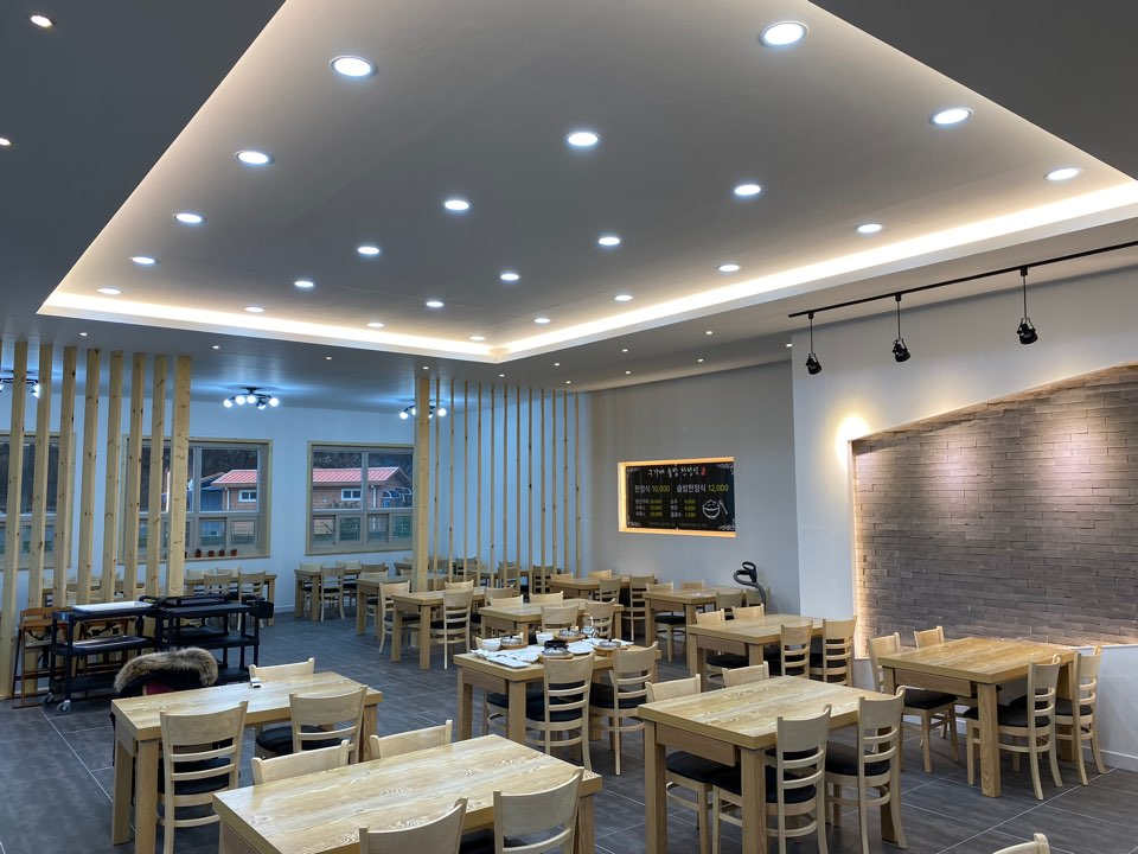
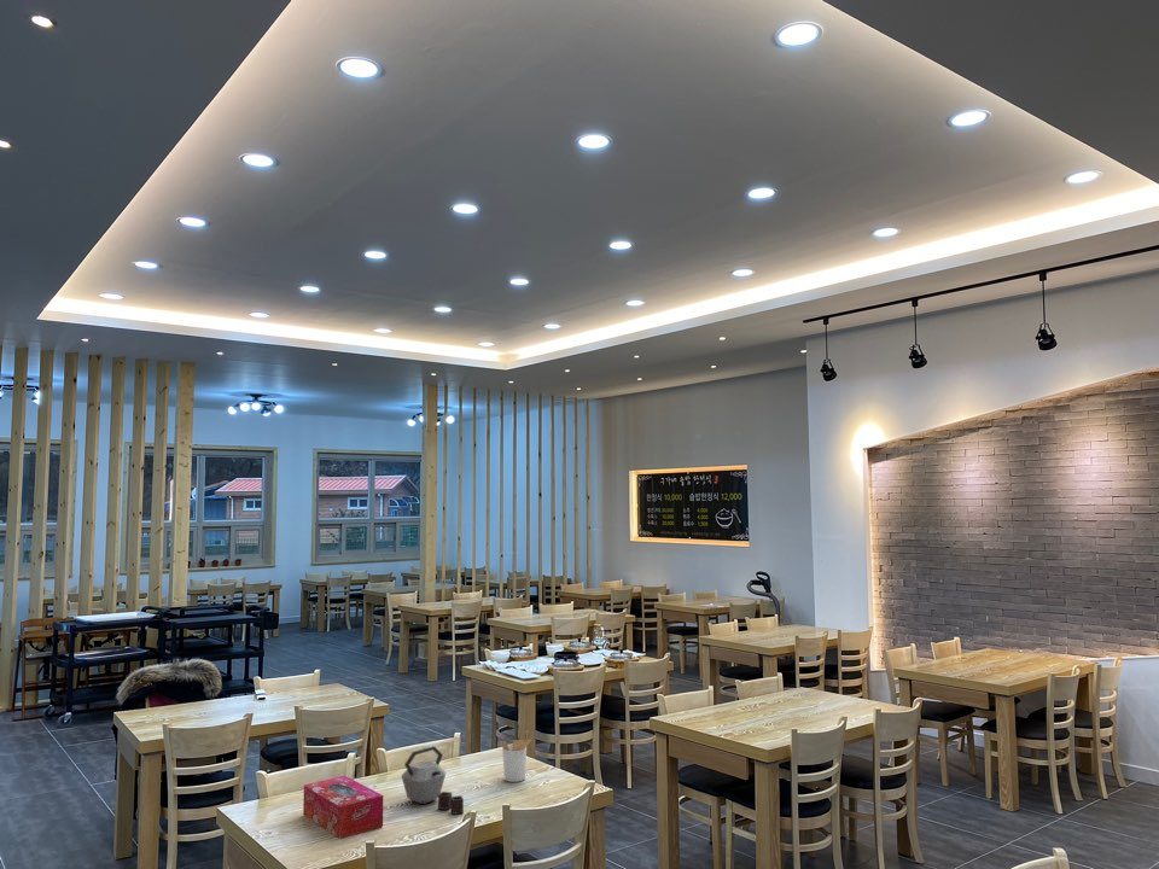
+ tissue box [302,775,384,840]
+ kettle [401,745,465,816]
+ utensil holder [497,729,532,783]
